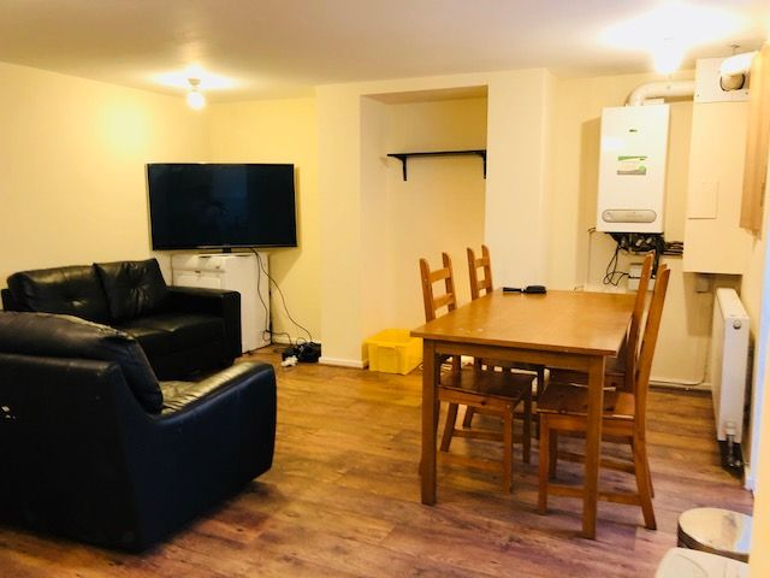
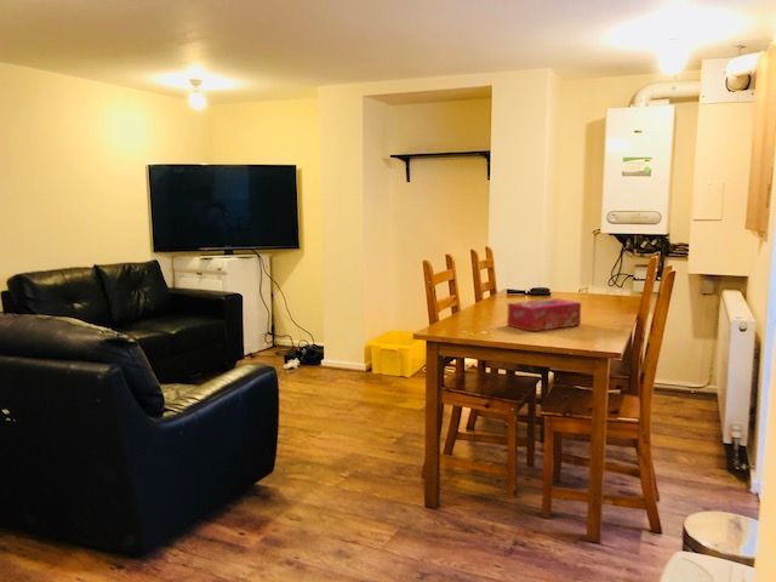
+ tissue box [506,297,582,332]
